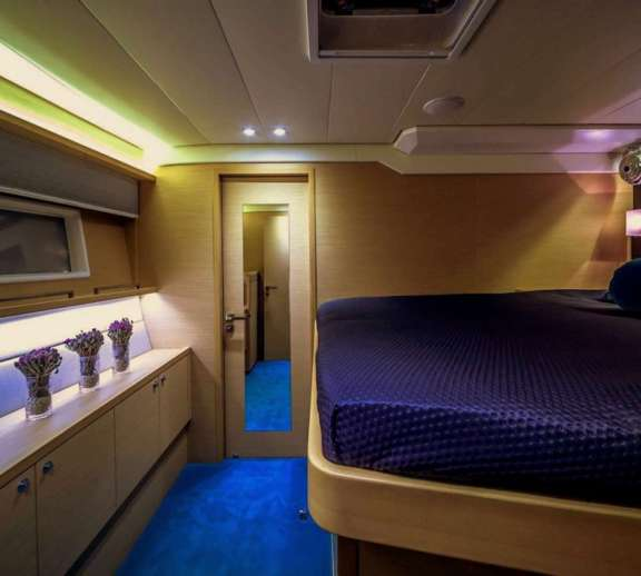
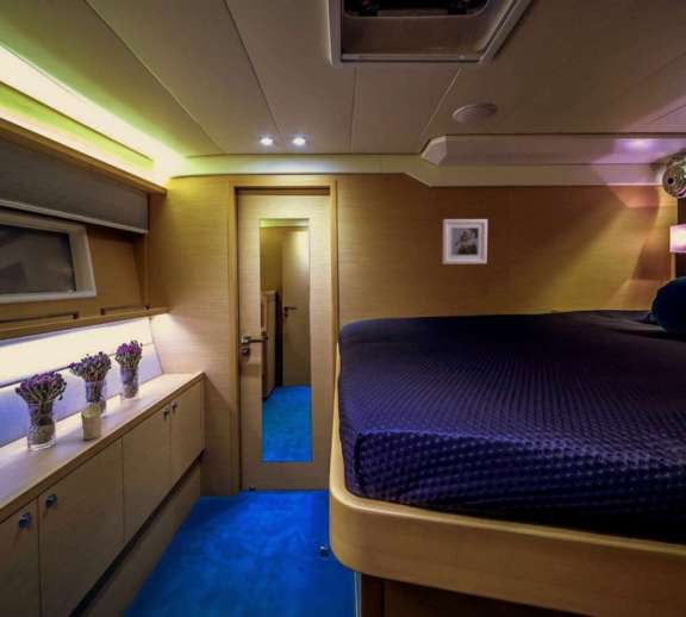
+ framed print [442,218,488,266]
+ candle [80,404,102,441]
